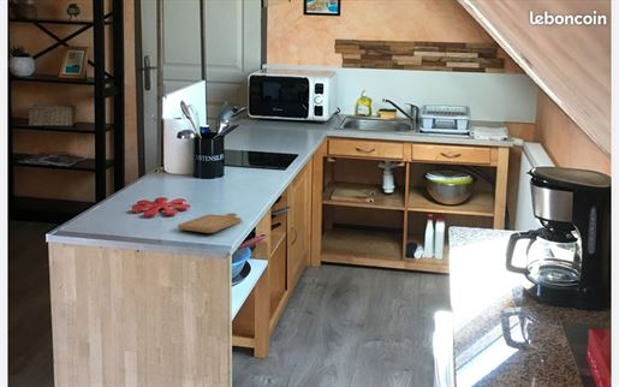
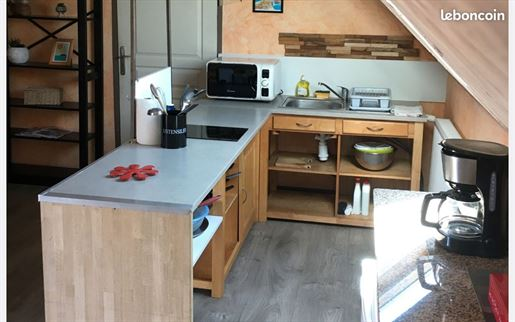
- chopping board [177,212,243,234]
